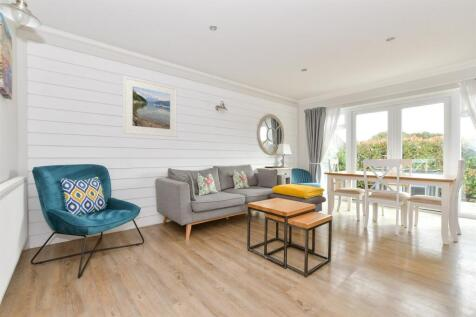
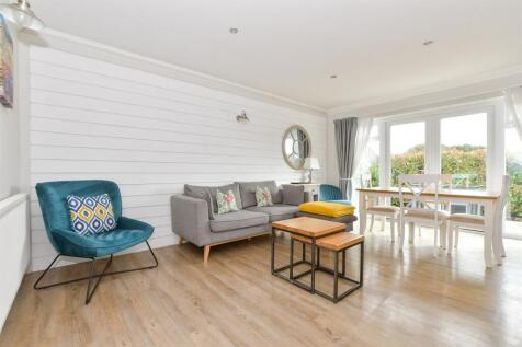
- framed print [122,75,178,138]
